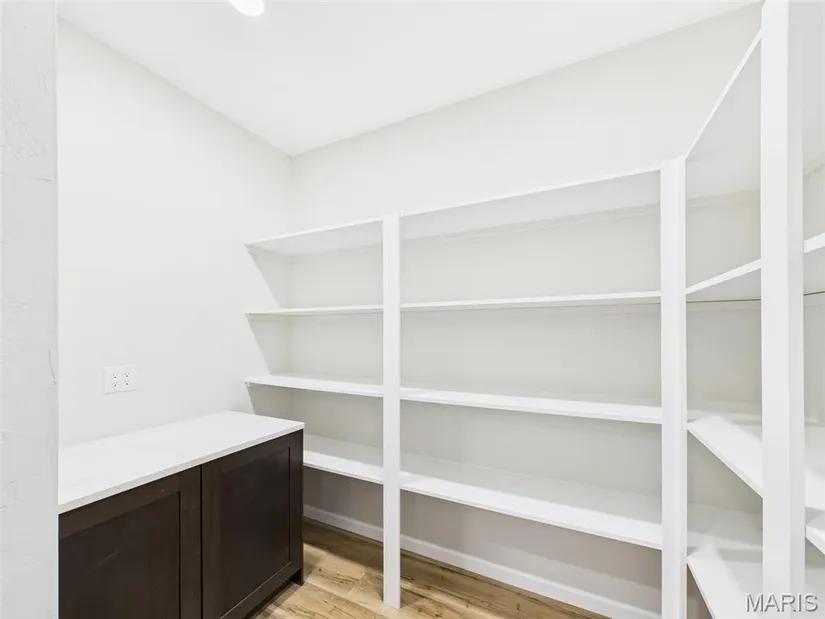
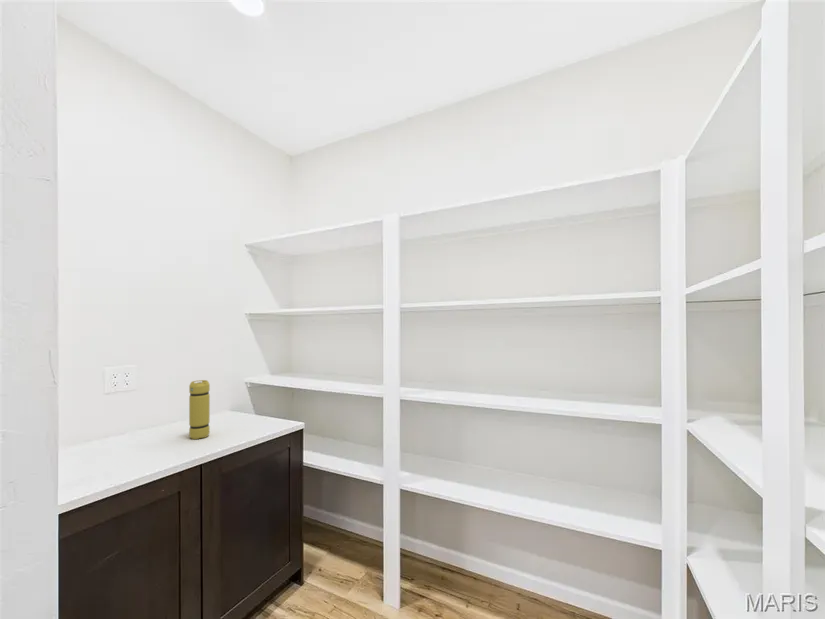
+ canister [188,379,211,440]
